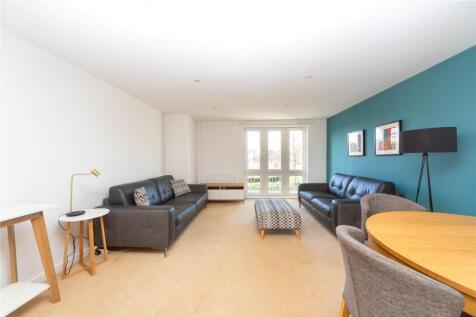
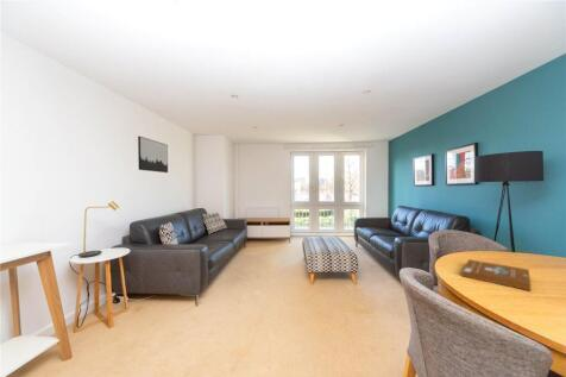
+ wall art [137,136,169,174]
+ book [460,258,532,291]
